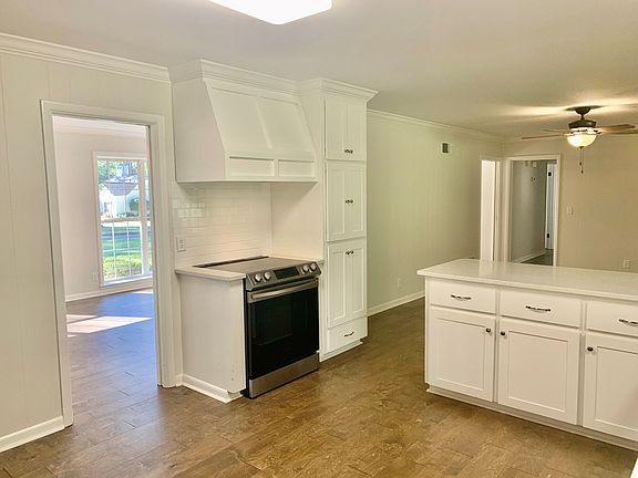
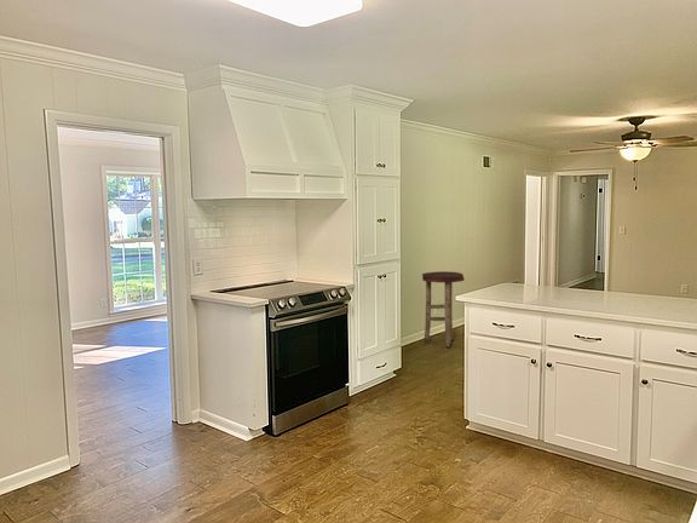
+ stool [421,270,466,349]
